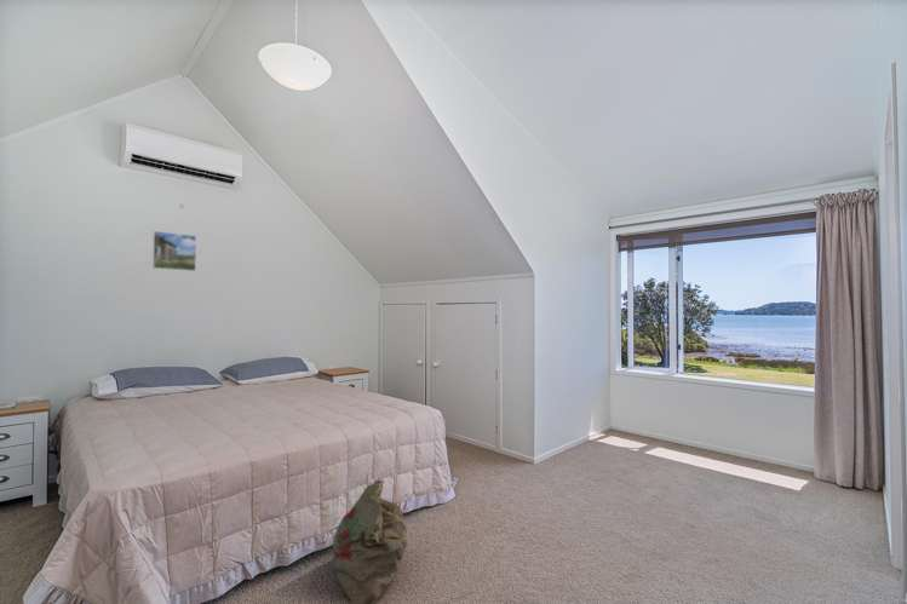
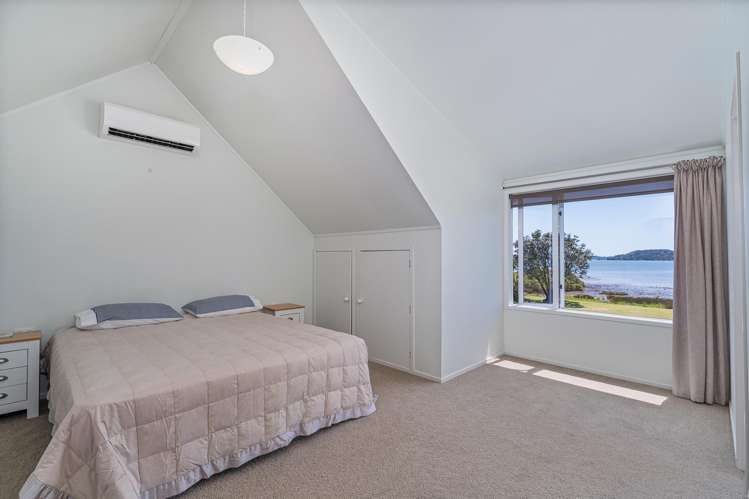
- bag [332,478,408,604]
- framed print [151,230,197,272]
